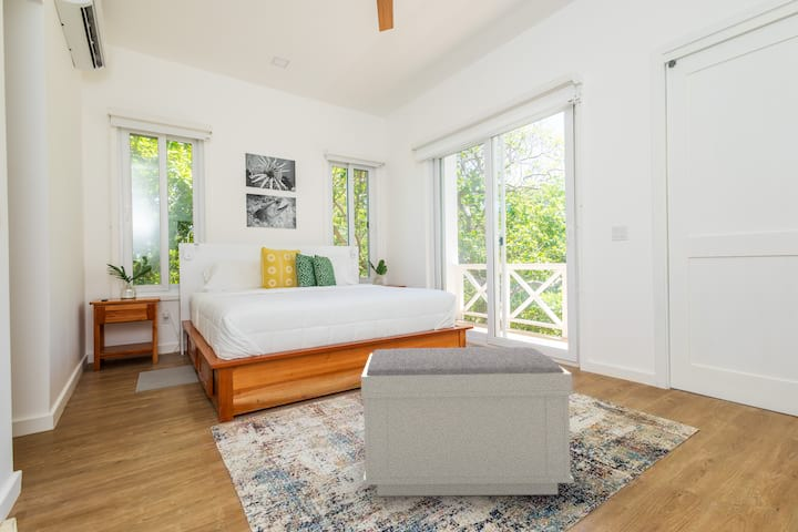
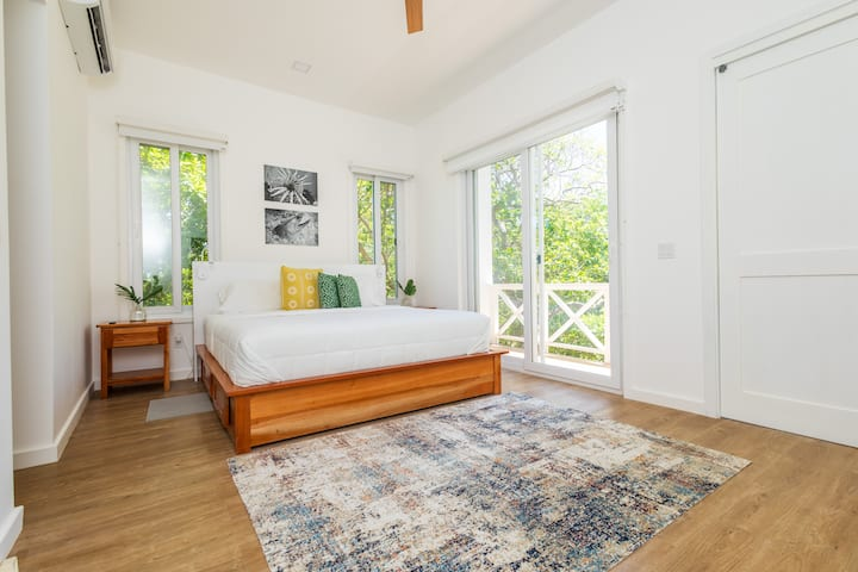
- bench [360,346,575,498]
